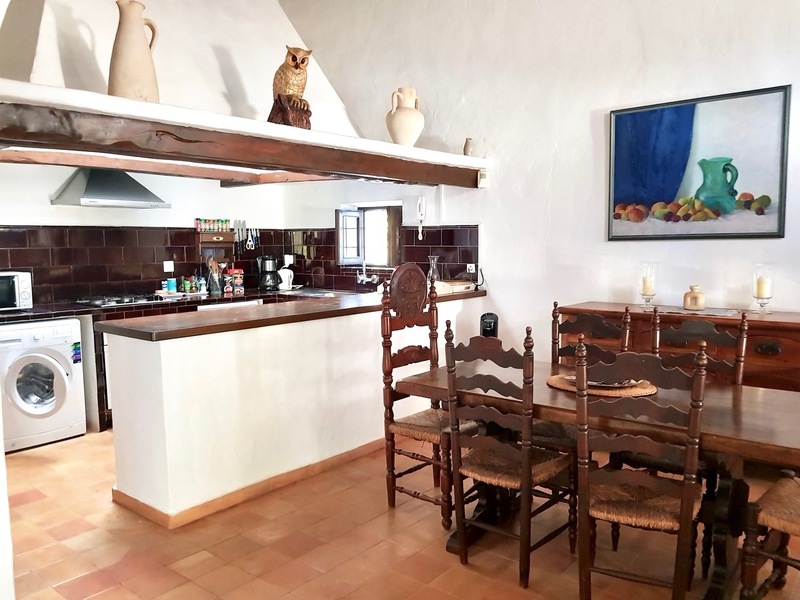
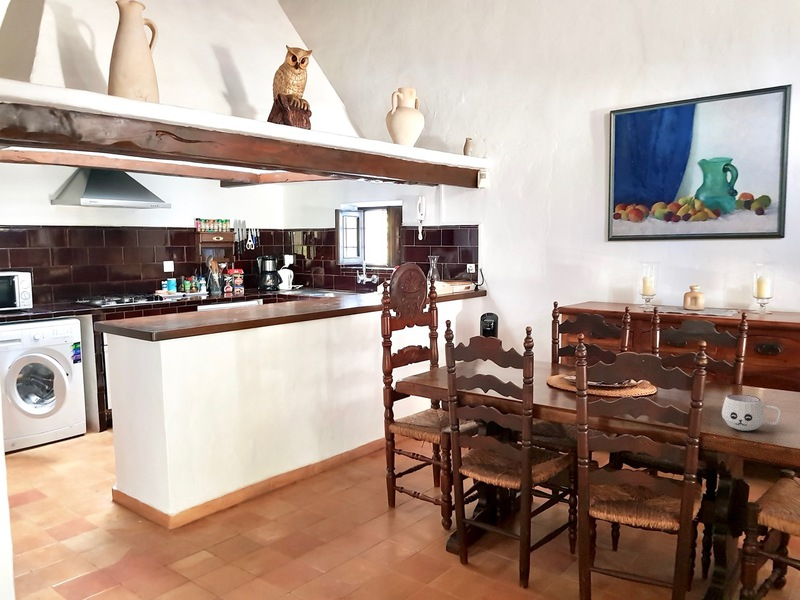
+ mug [721,393,783,432]
